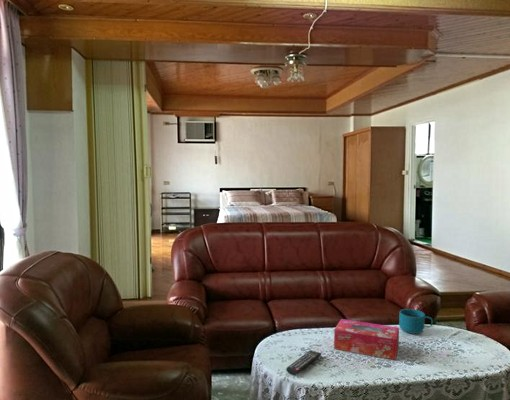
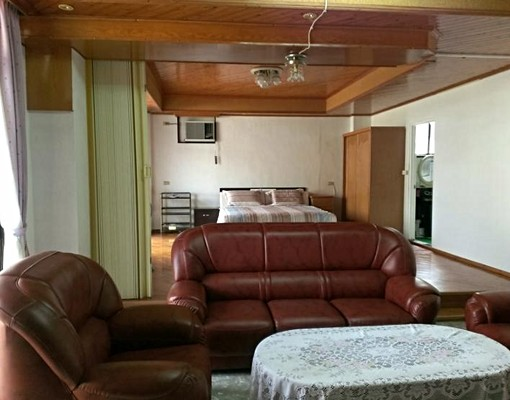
- cup [398,308,434,335]
- tissue box [333,318,400,361]
- remote control [285,349,322,376]
